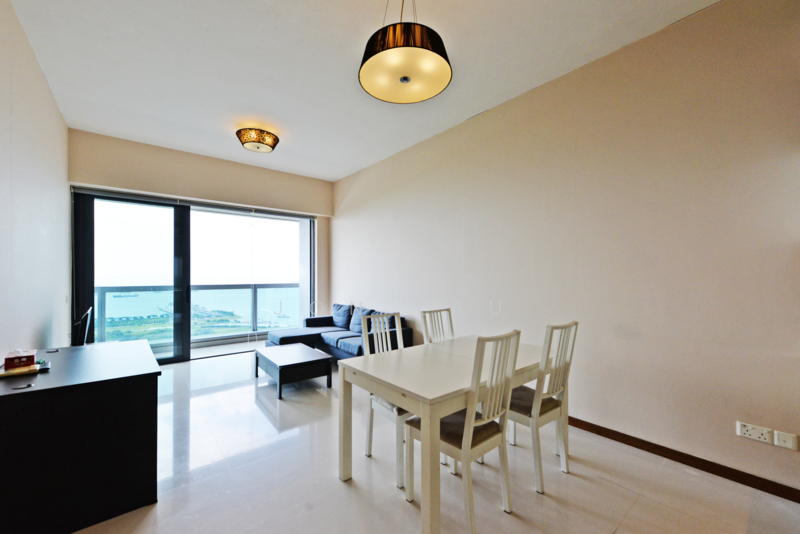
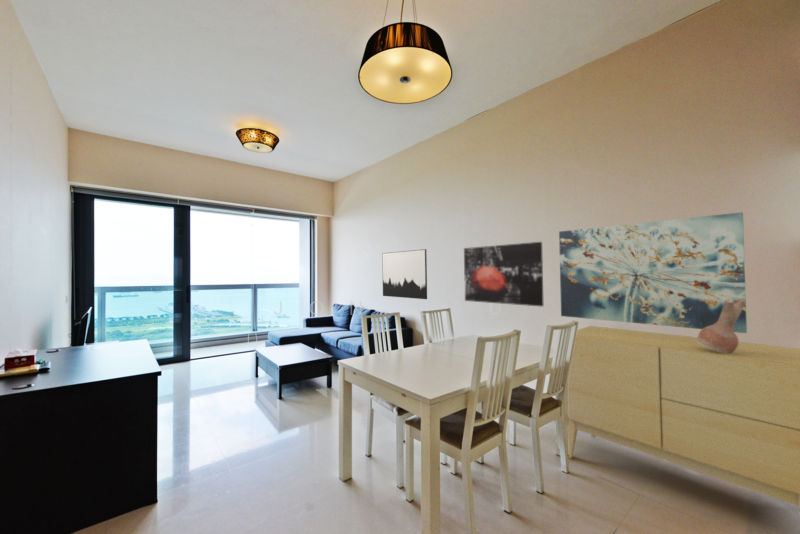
+ wall art [463,241,545,308]
+ vase [697,299,747,354]
+ wall art [558,211,748,334]
+ sideboard [567,325,800,511]
+ wall art [381,248,428,300]
